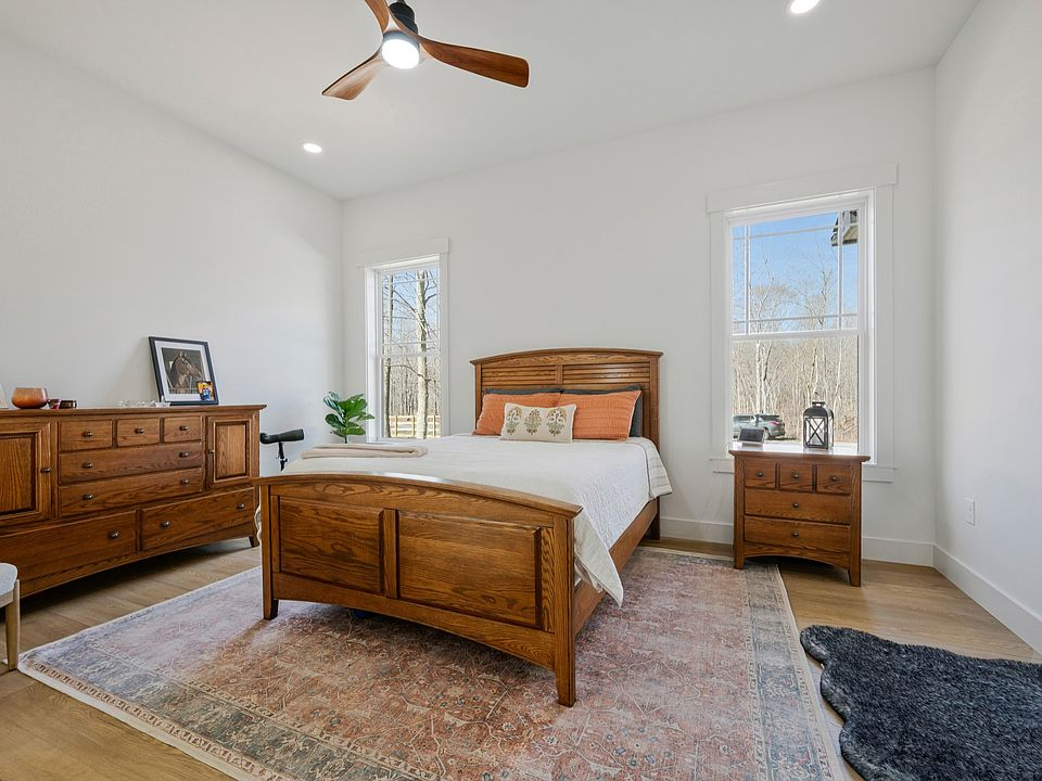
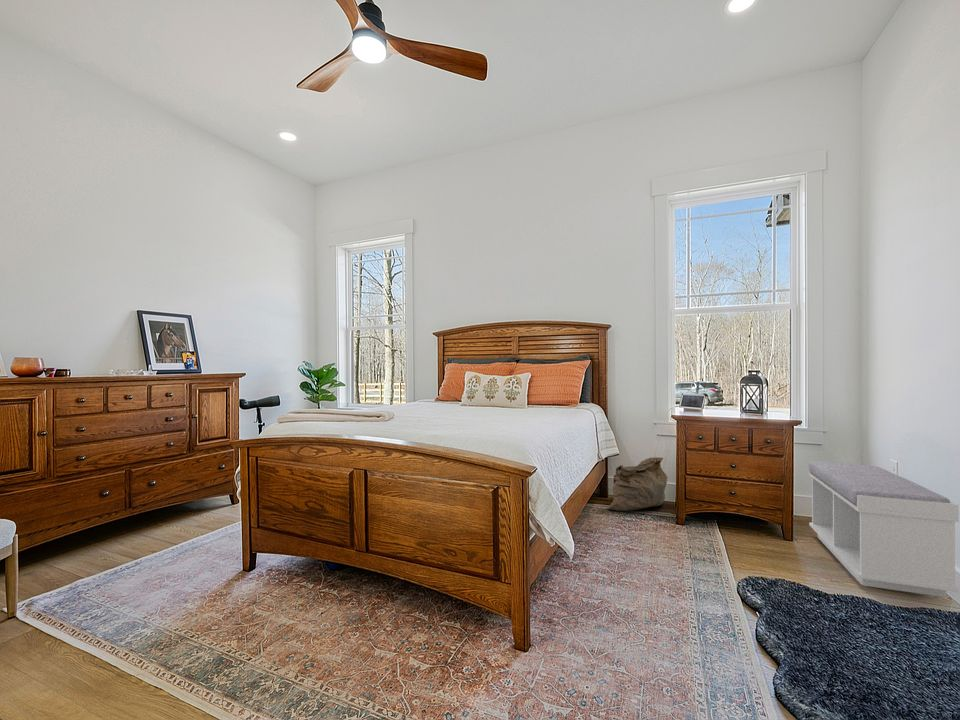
+ bag [606,456,668,512]
+ bench [808,461,960,598]
